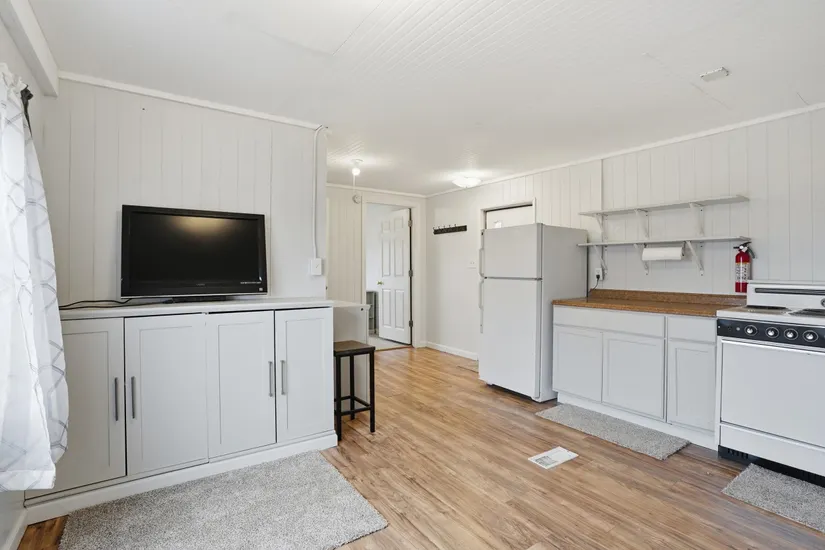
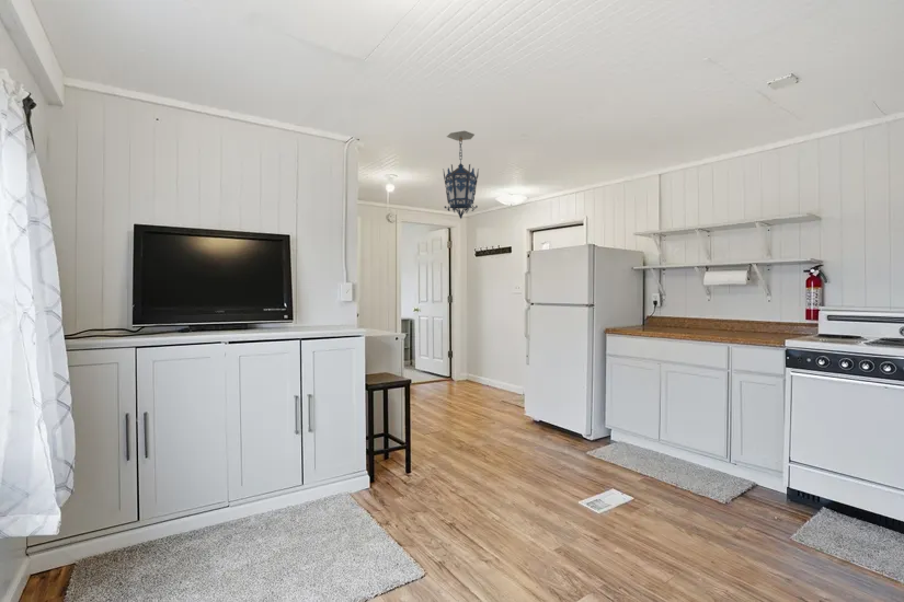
+ hanging lantern [442,130,480,220]
